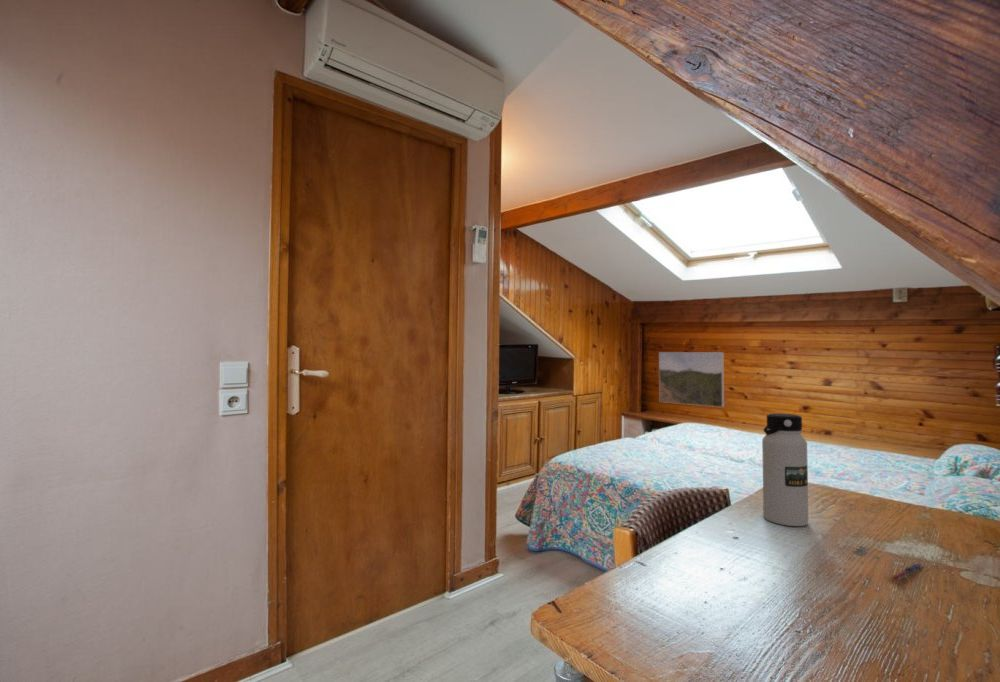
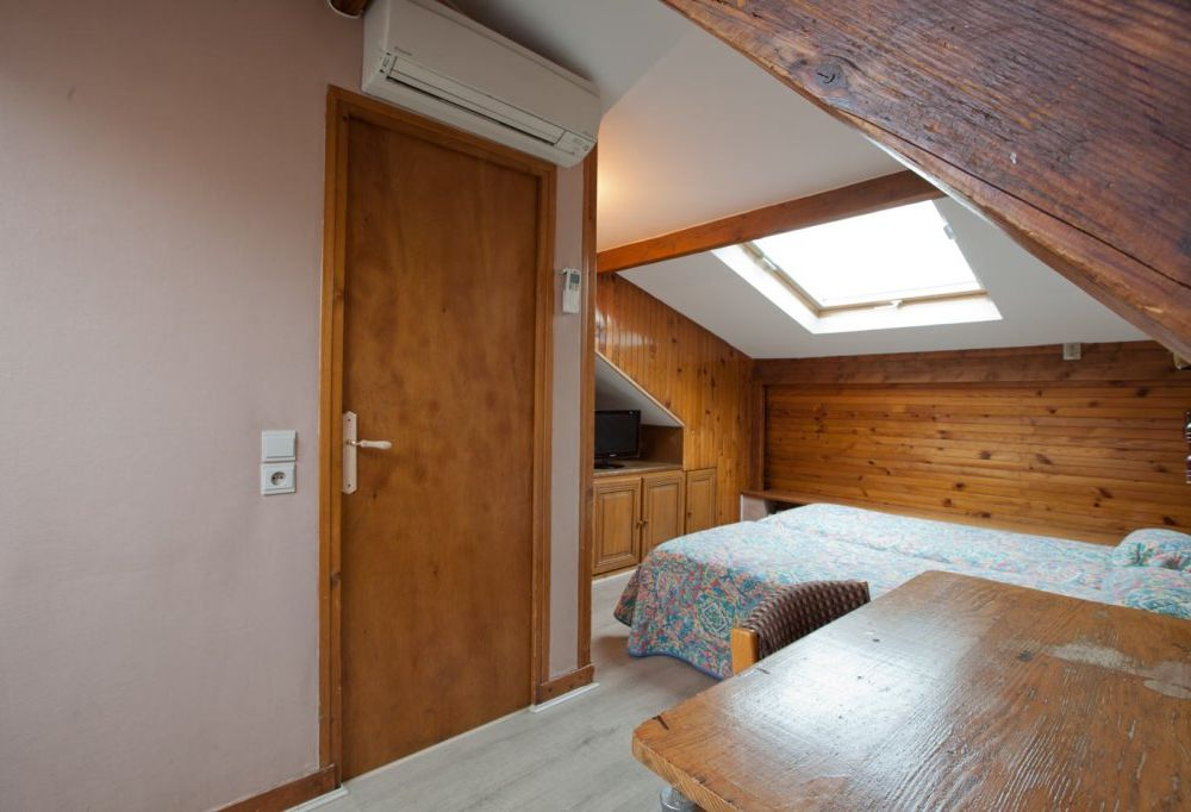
- water bottle [761,412,809,527]
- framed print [658,351,725,408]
- pen [889,562,925,582]
